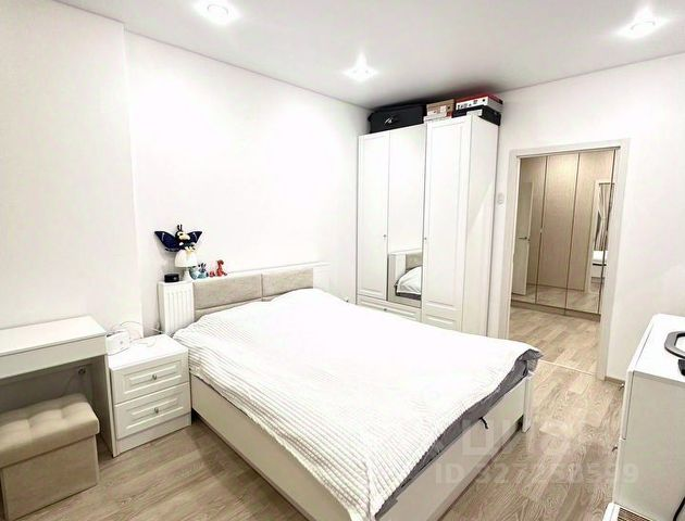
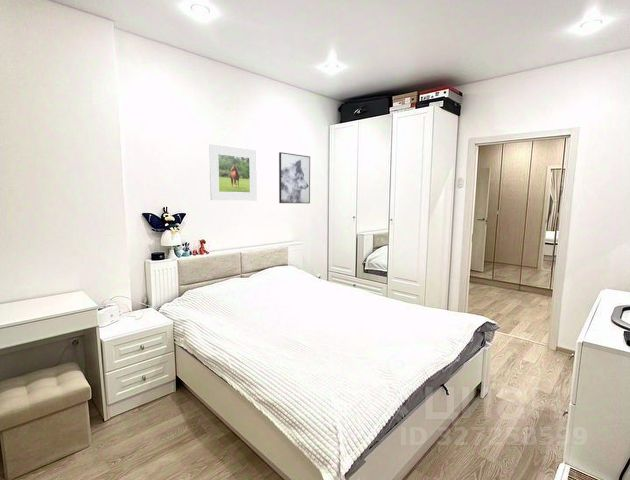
+ wall art [278,151,311,204]
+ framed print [208,143,258,202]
